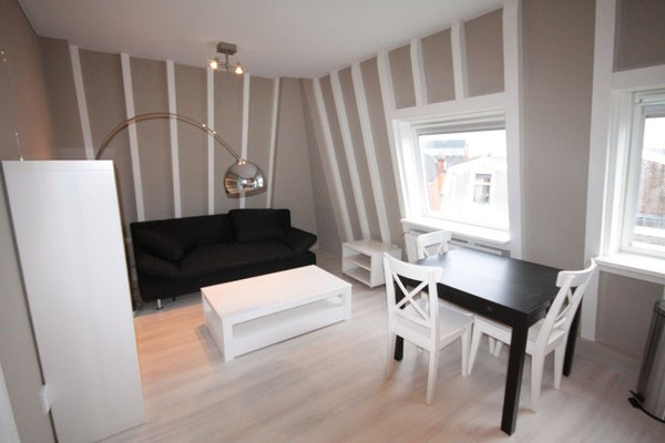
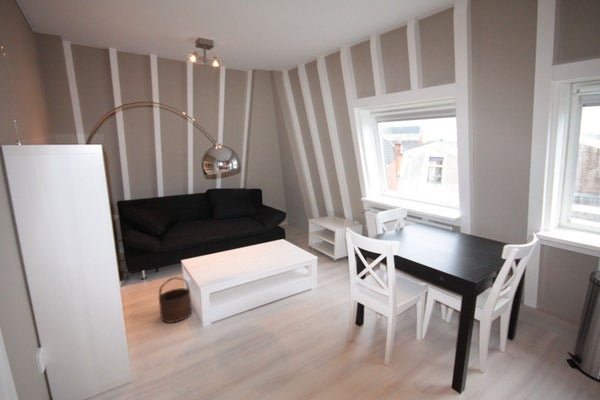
+ wooden bucket [157,276,193,324]
